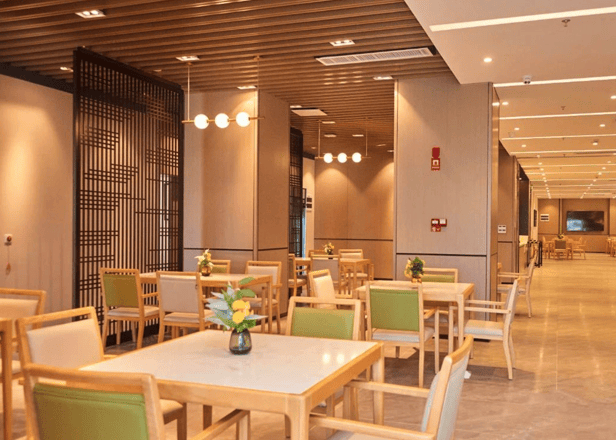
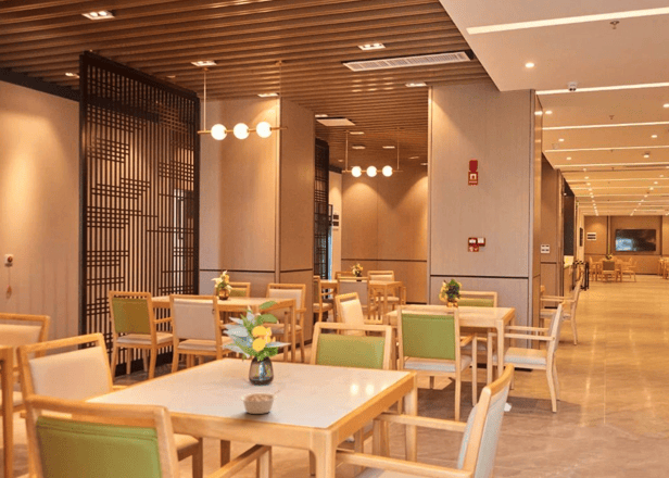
+ legume [240,389,281,415]
